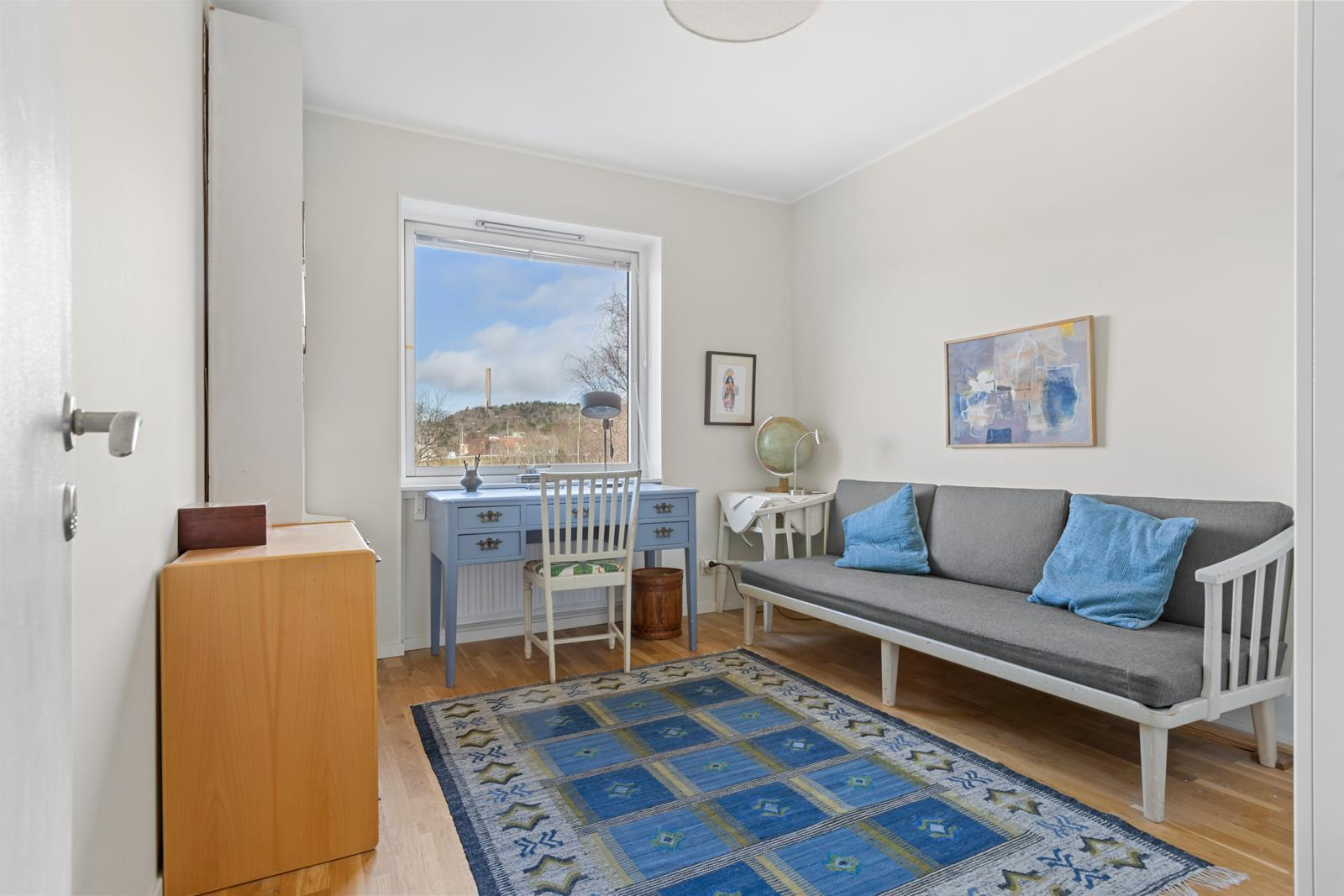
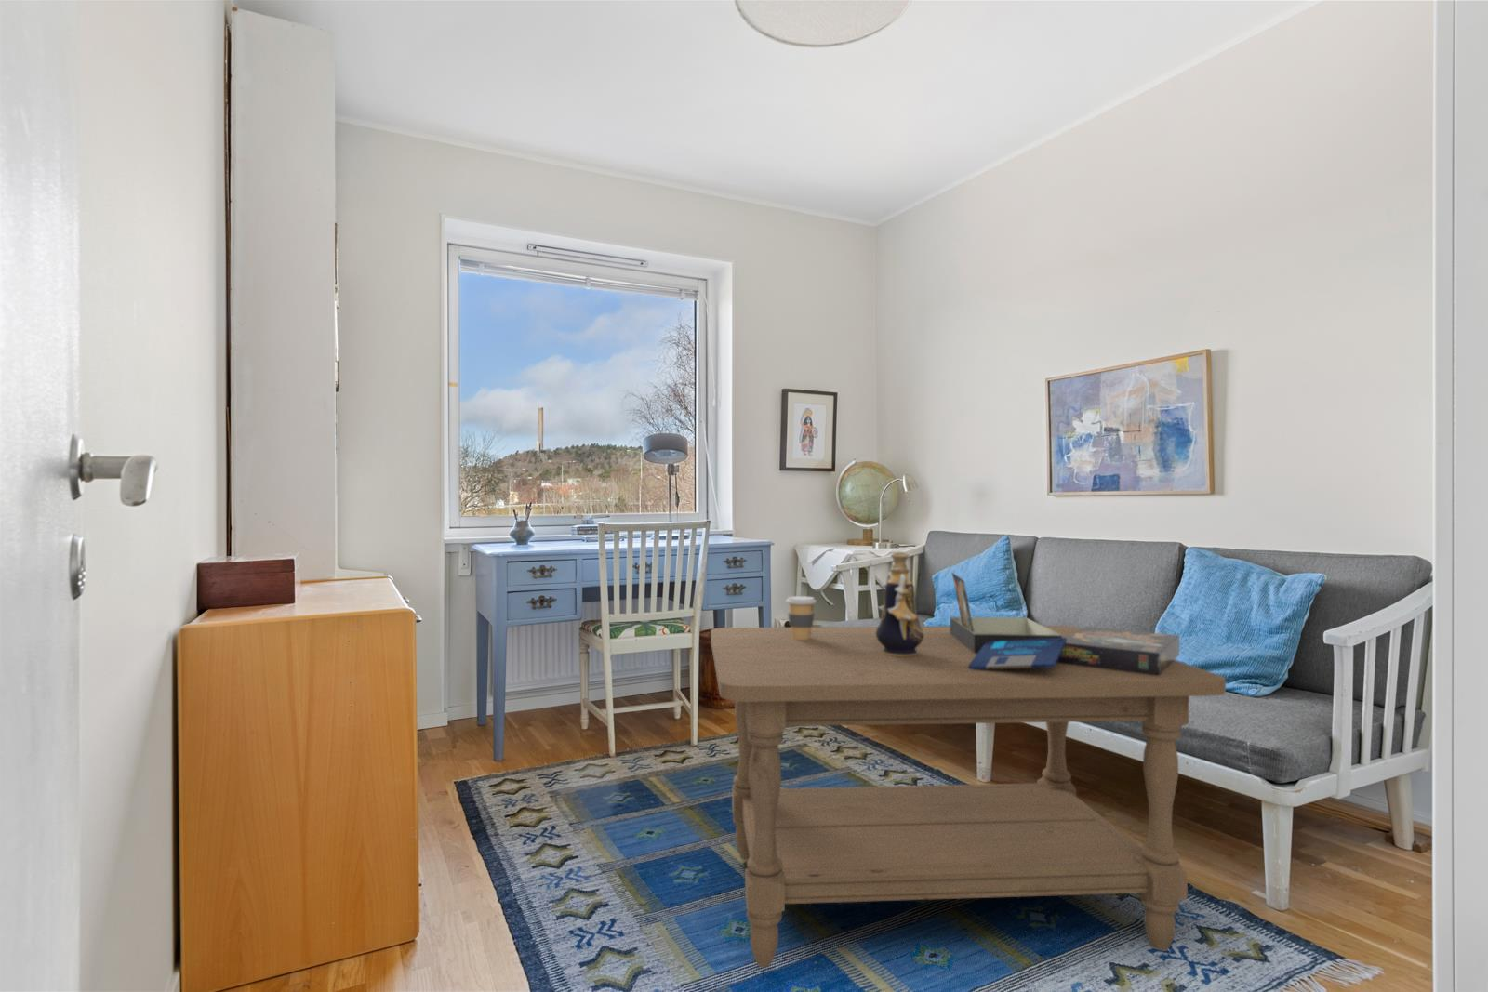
+ decorative vase [876,551,923,657]
+ board game [950,571,1180,675]
+ coffee table [710,624,1227,969]
+ coffee cup [785,595,817,640]
